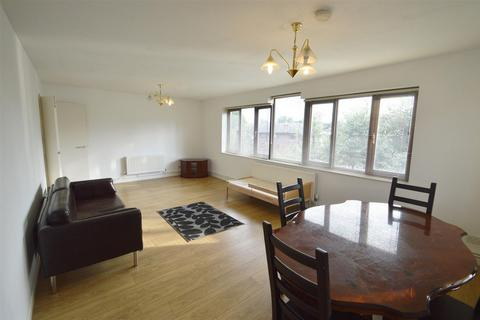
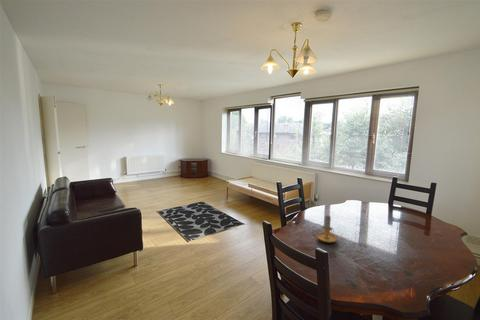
+ candlestick [315,214,339,244]
